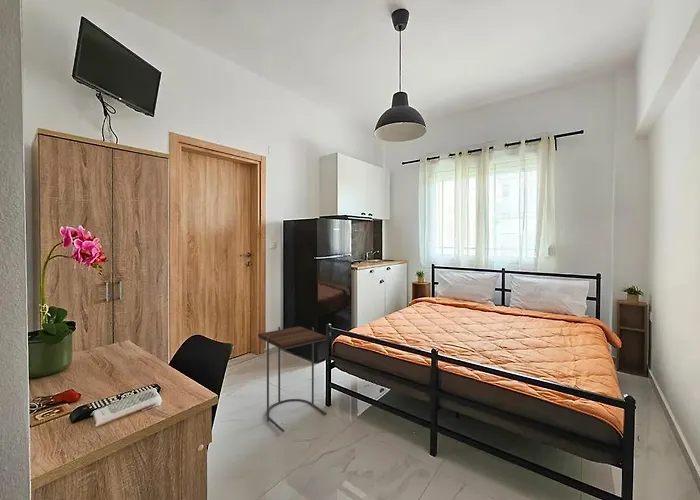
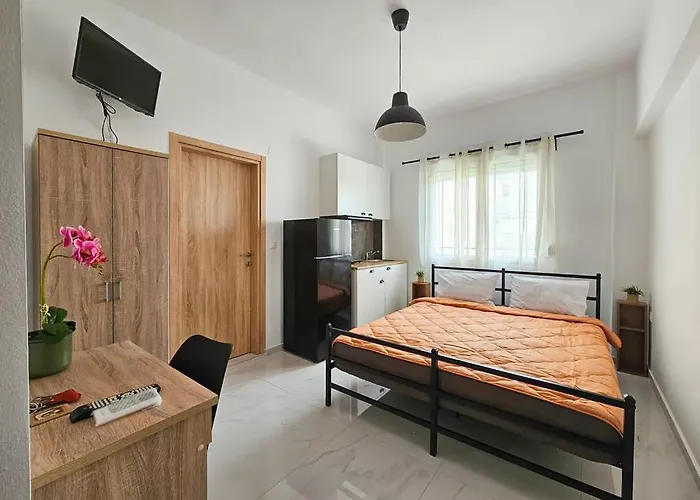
- side table [257,325,328,433]
